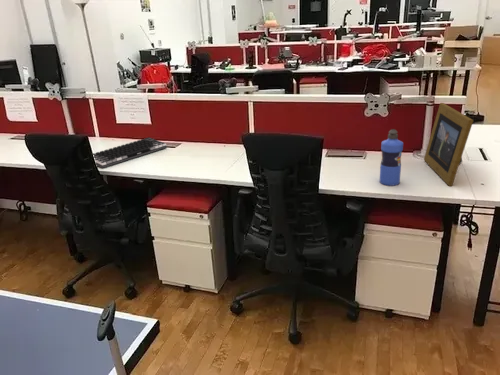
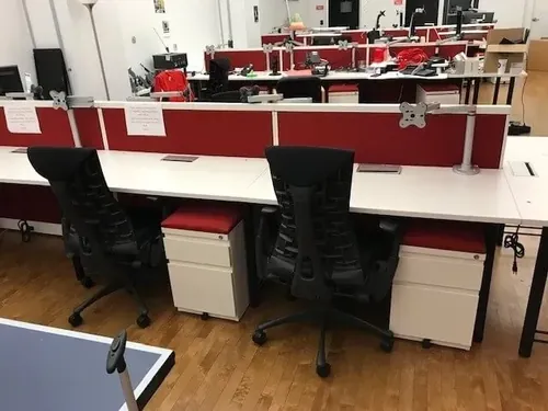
- picture frame [423,102,474,187]
- computer keyboard [92,136,168,169]
- water bottle [378,128,404,187]
